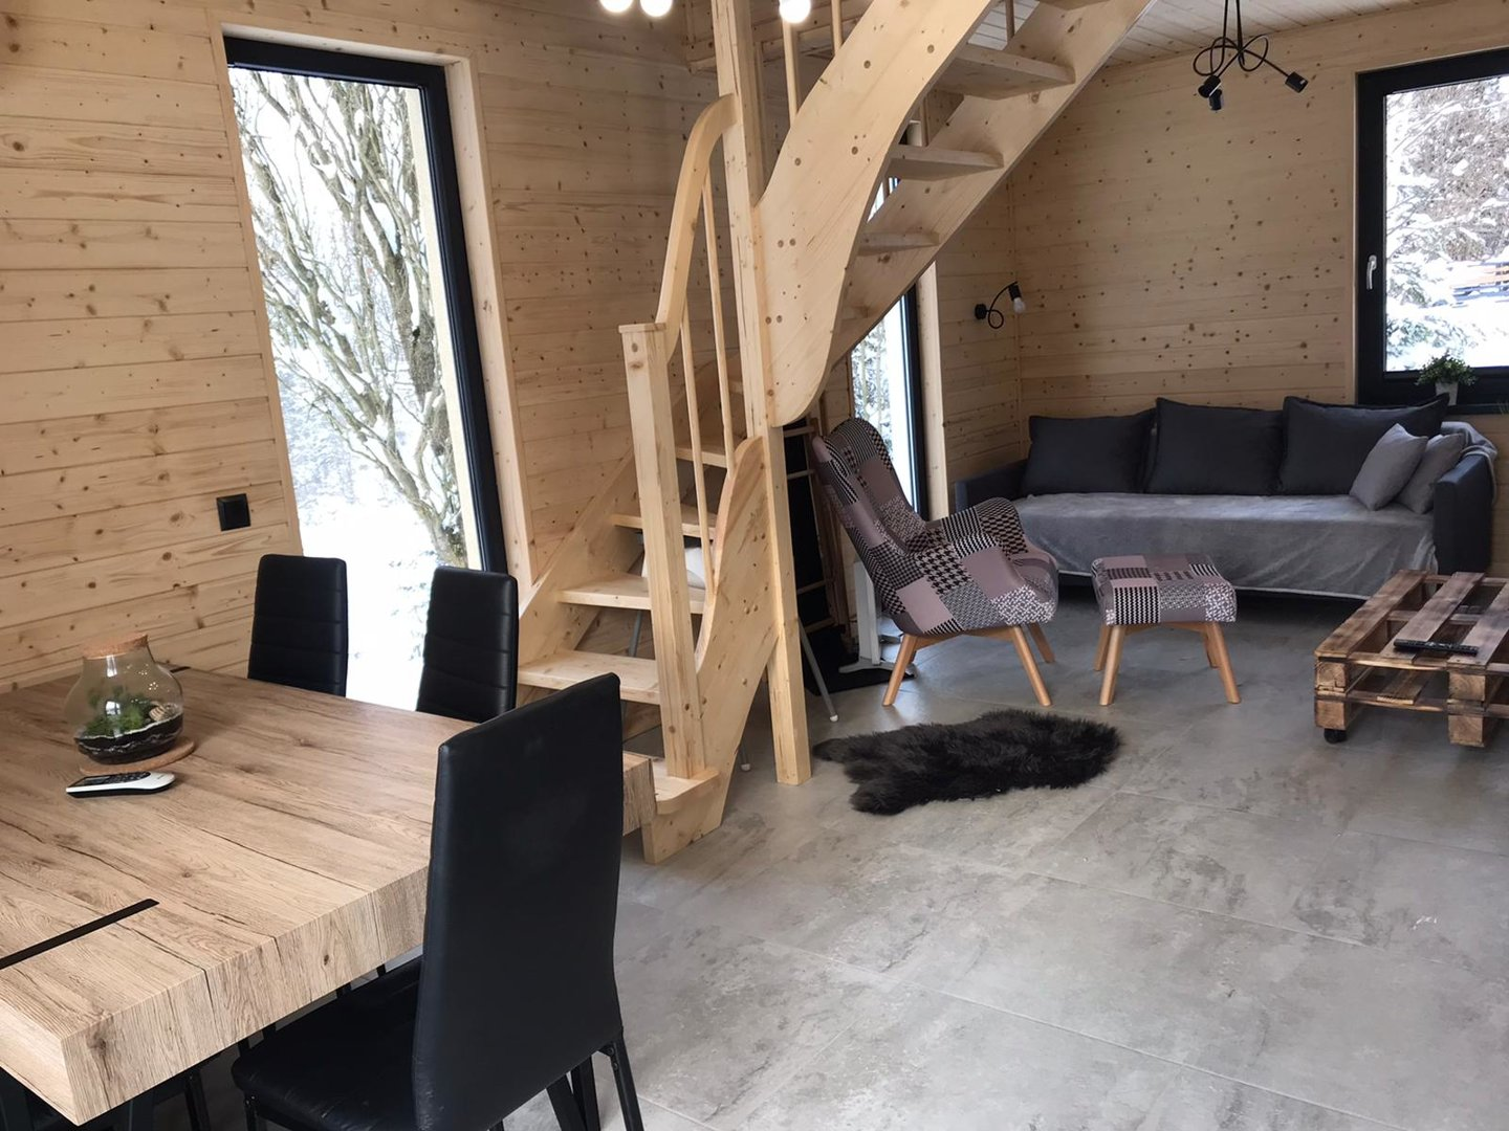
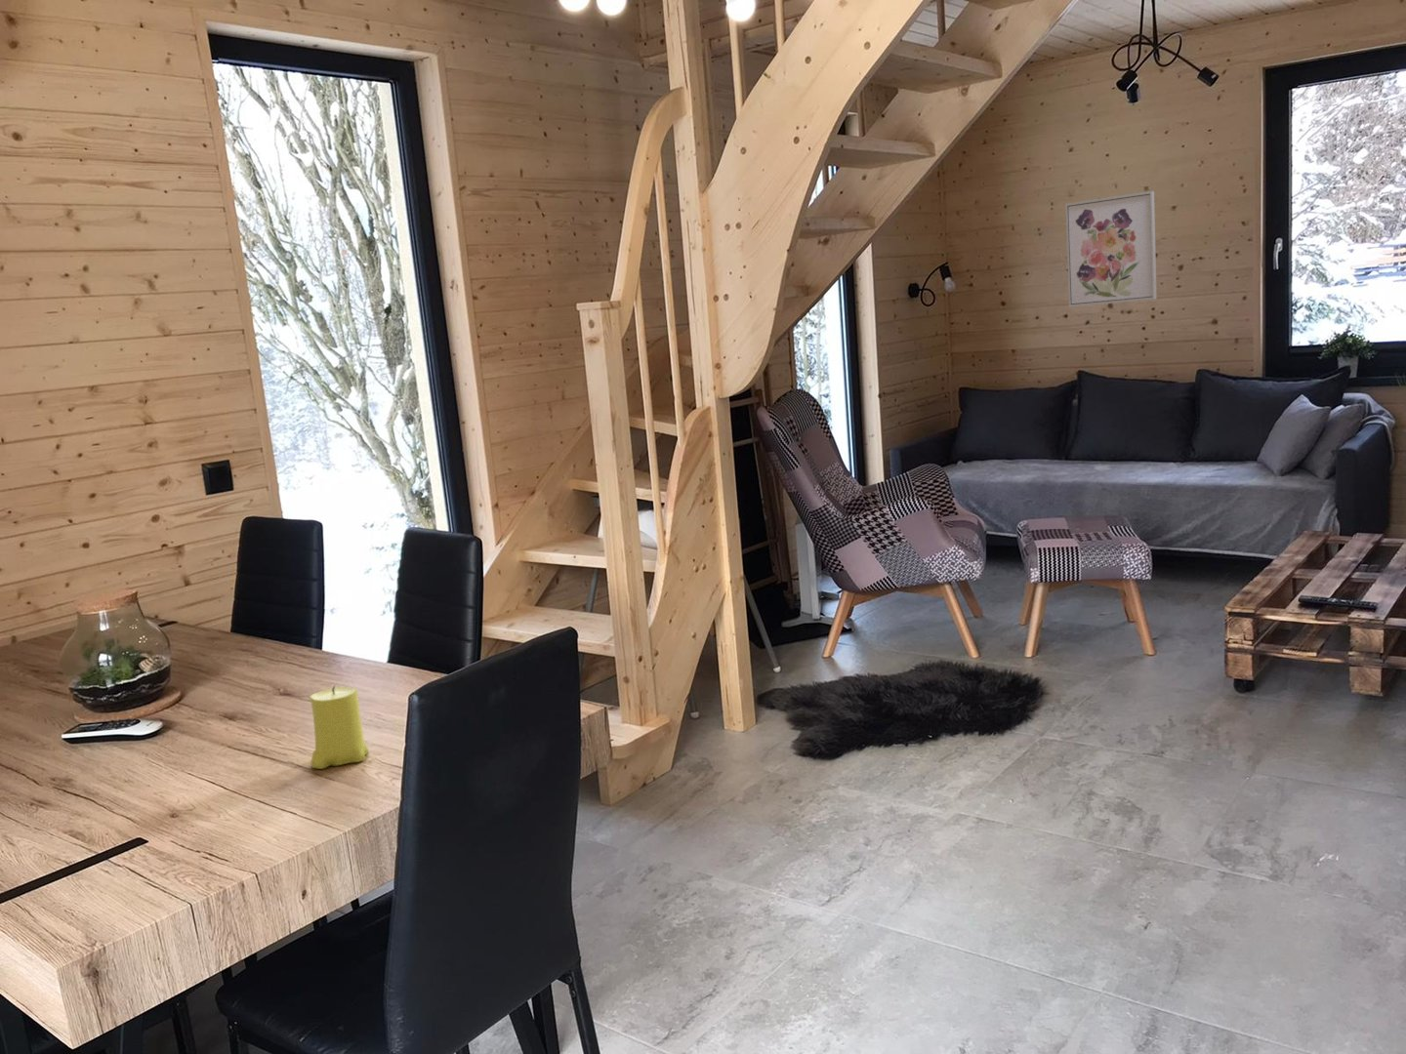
+ candle [309,685,370,769]
+ wall art [1065,190,1158,309]
